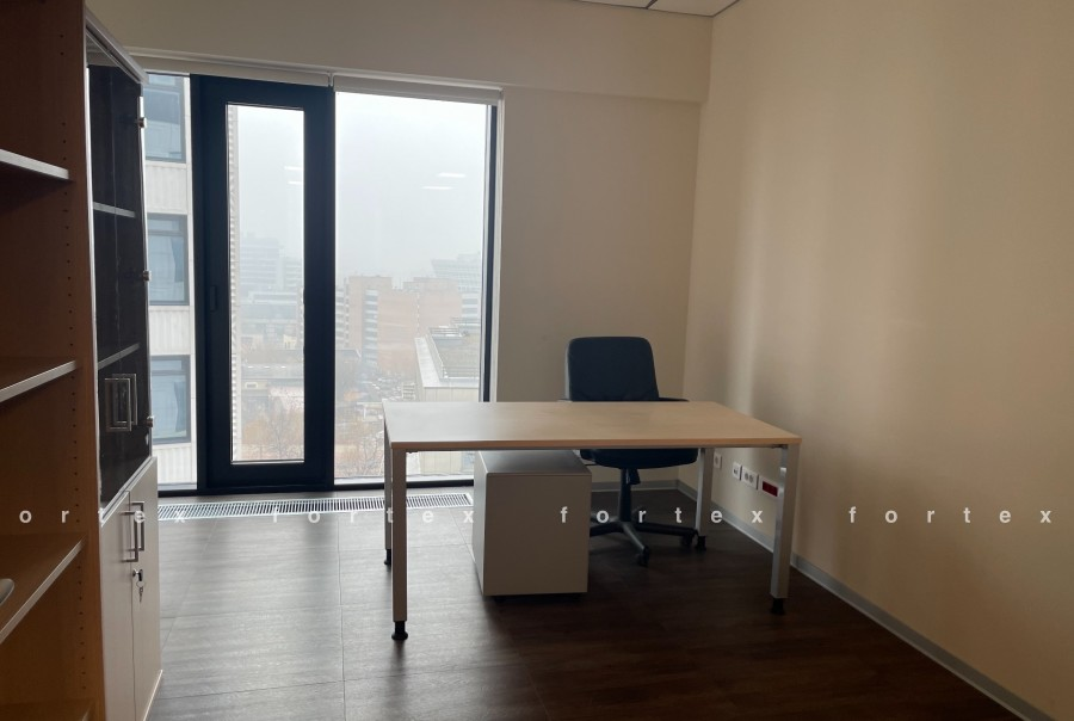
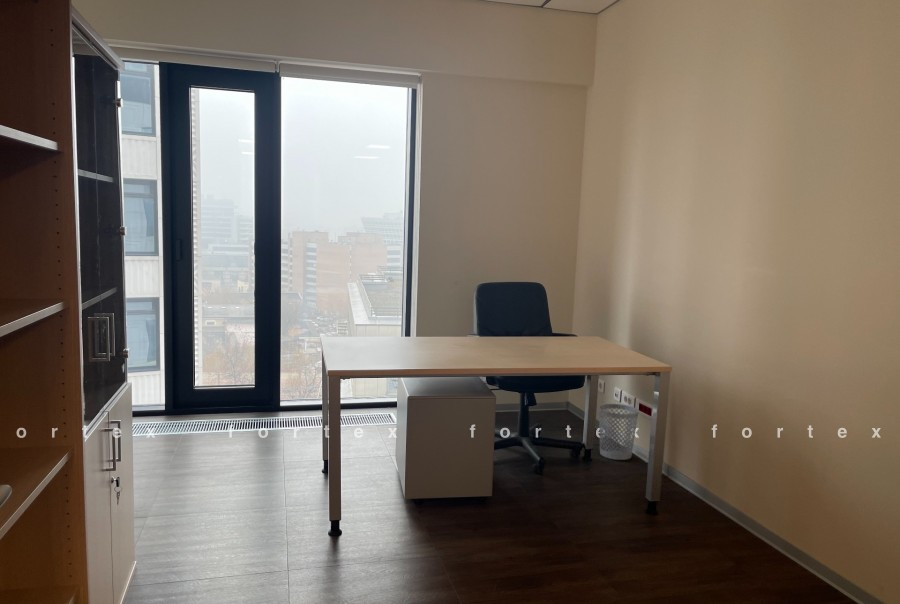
+ wastebasket [598,403,640,461]
